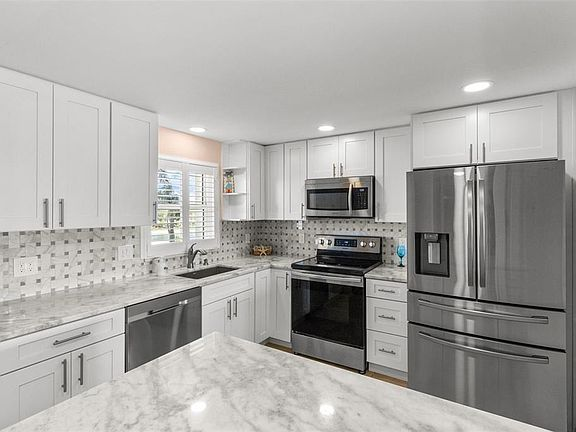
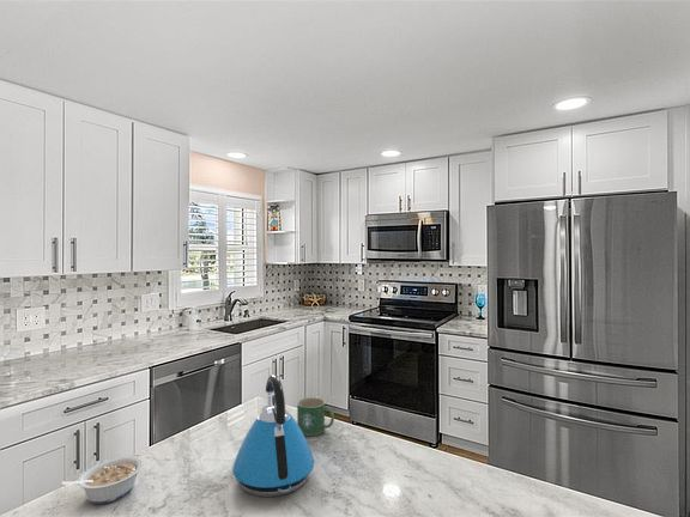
+ legume [61,455,144,505]
+ kettle [231,373,315,498]
+ mug [296,396,335,437]
